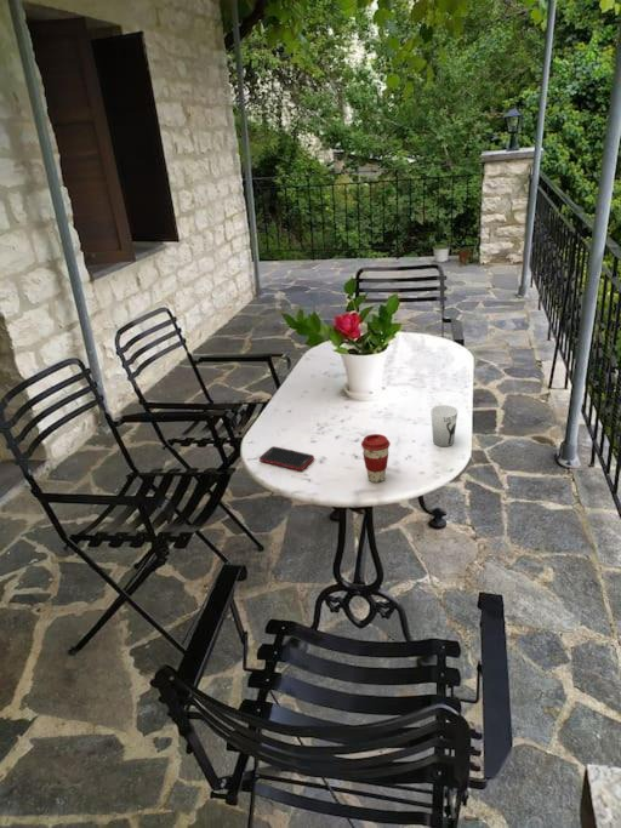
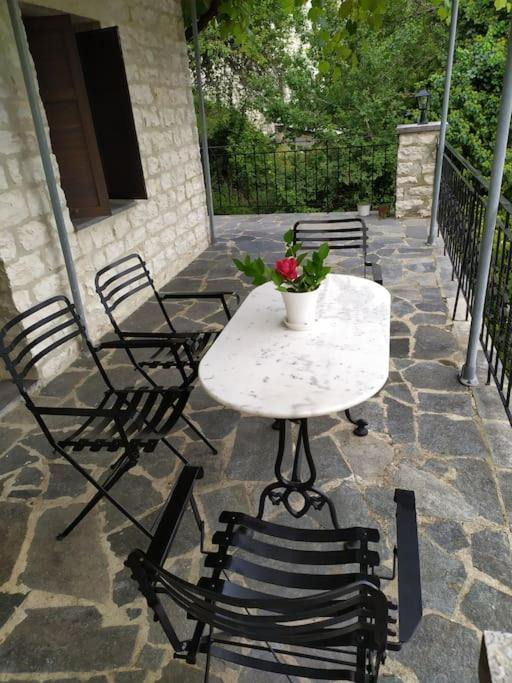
- cell phone [258,445,315,472]
- cup [429,404,458,447]
- coffee cup [360,433,392,484]
